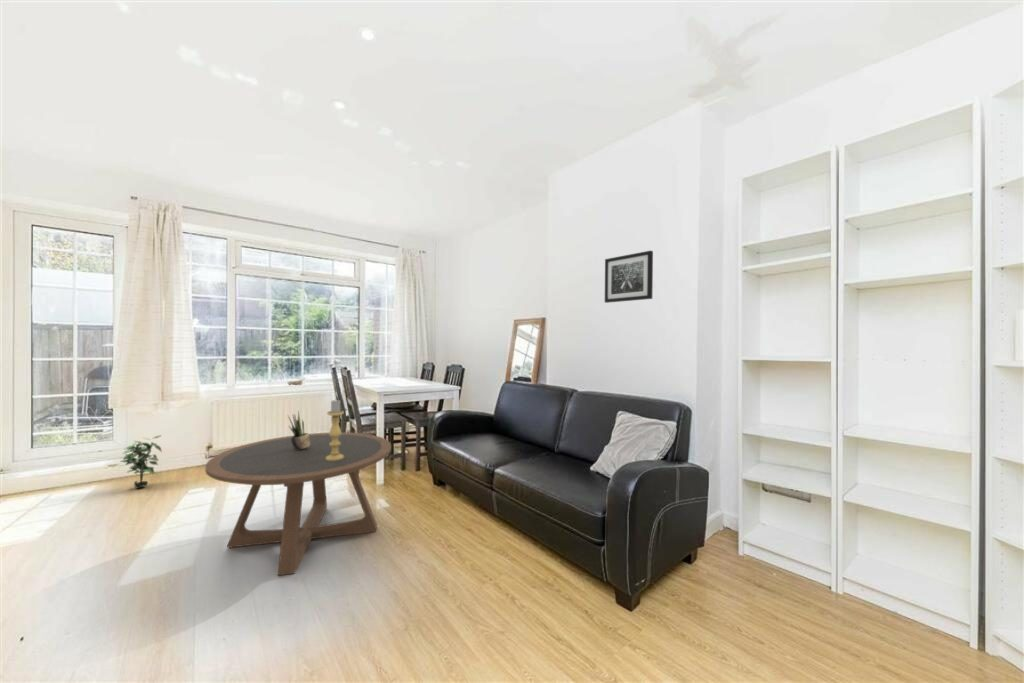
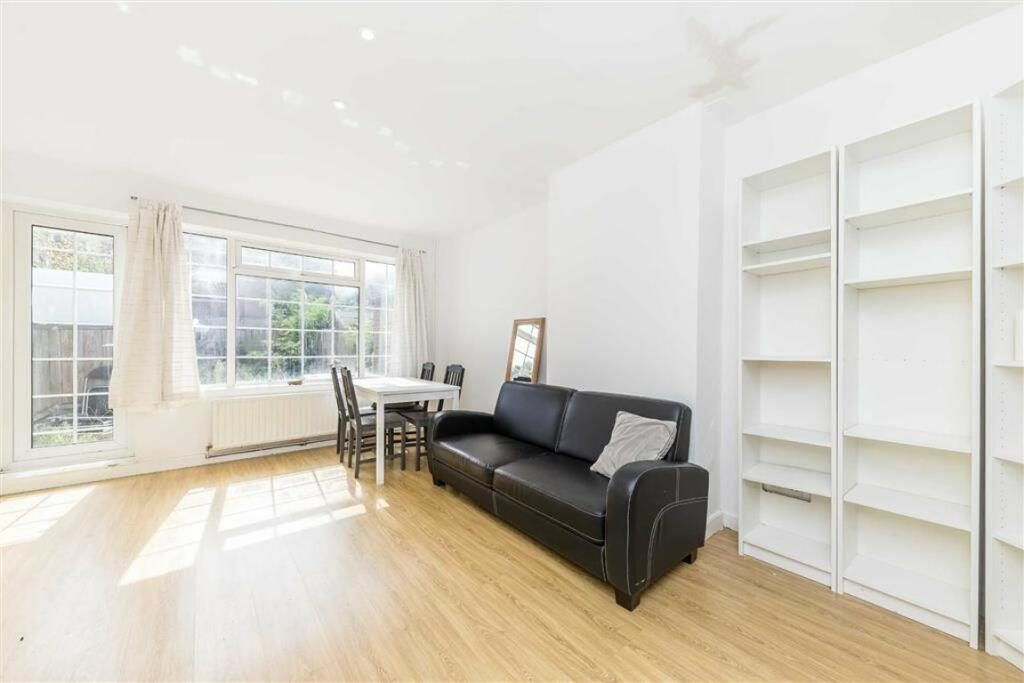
- candle holder [326,399,345,461]
- potted plant [287,409,310,450]
- wall art [604,250,654,304]
- potted plant [119,434,163,489]
- coffee table [205,431,392,577]
